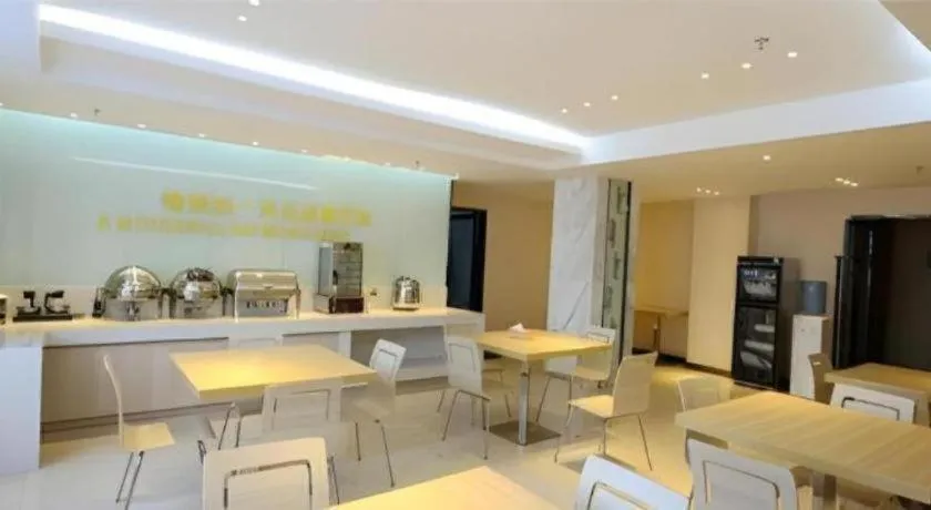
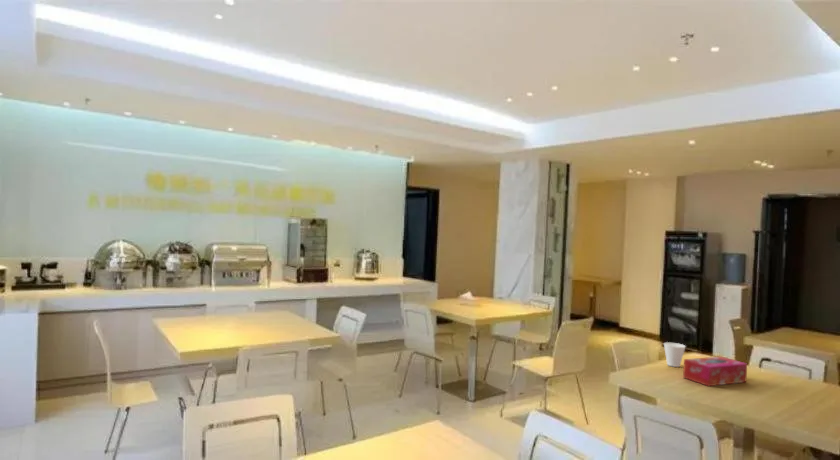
+ tissue box [682,355,748,387]
+ cup [663,341,687,368]
